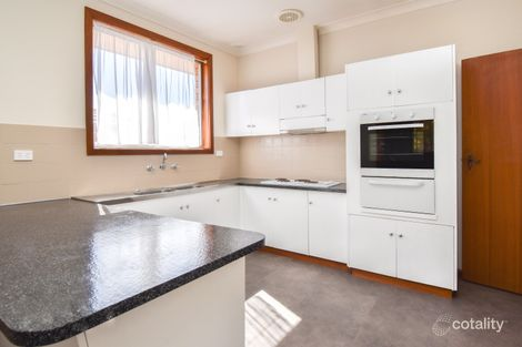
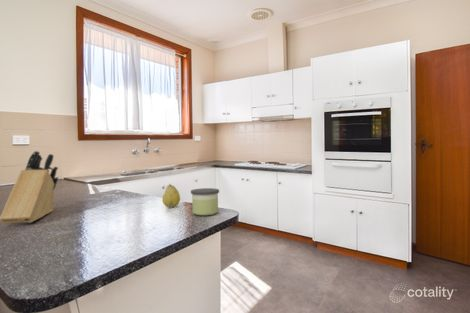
+ candle [190,187,220,216]
+ knife block [0,150,59,225]
+ fruit [161,183,181,208]
